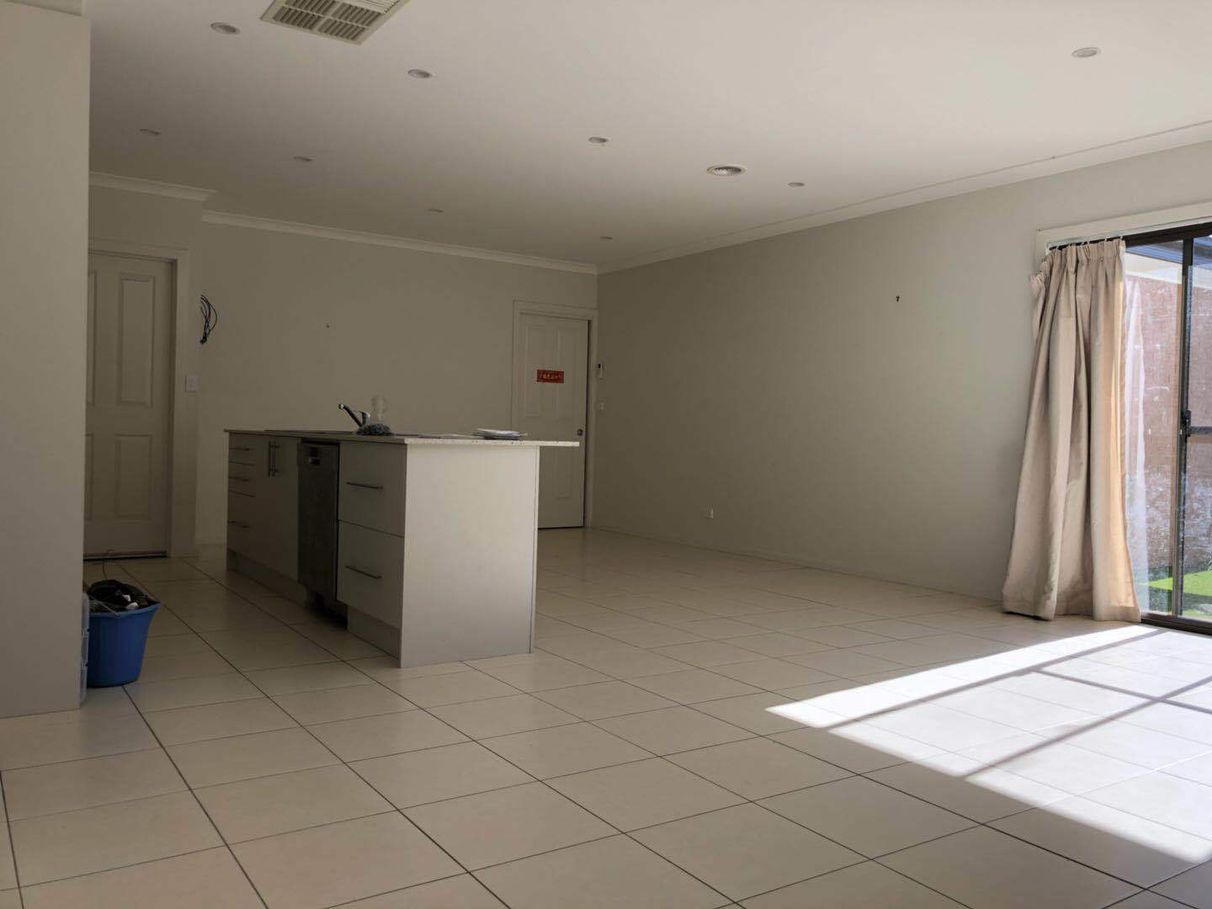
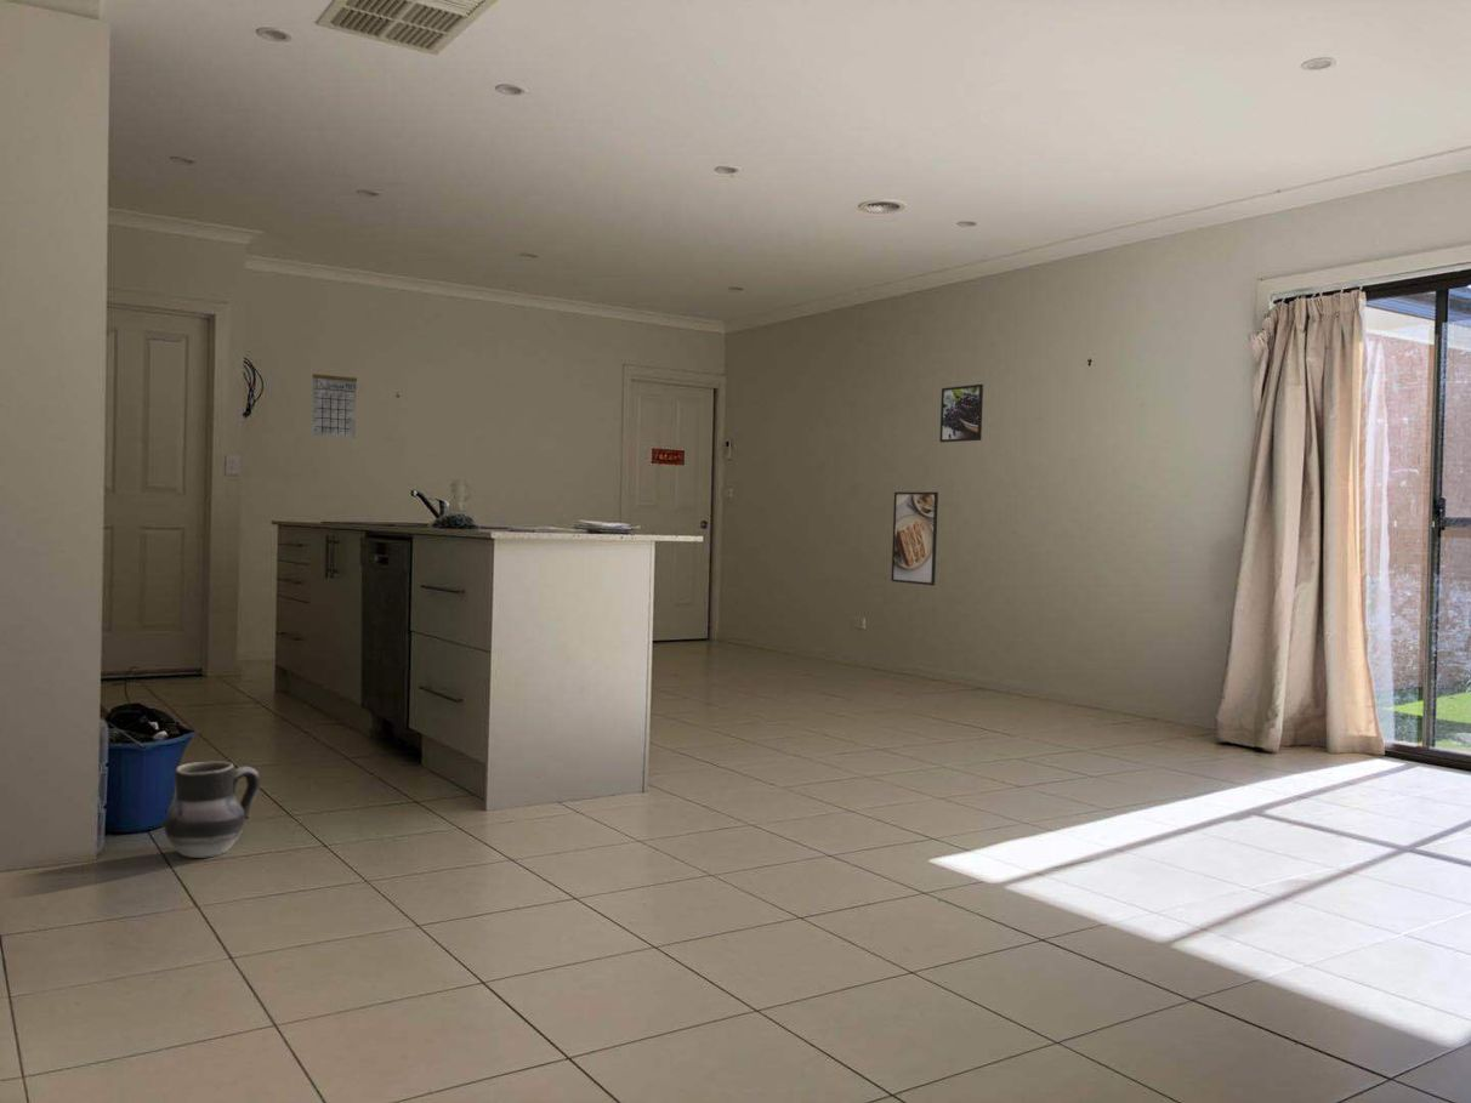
+ calendar [311,362,358,439]
+ ceramic jug [163,760,261,859]
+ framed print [938,383,984,444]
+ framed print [890,491,939,586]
